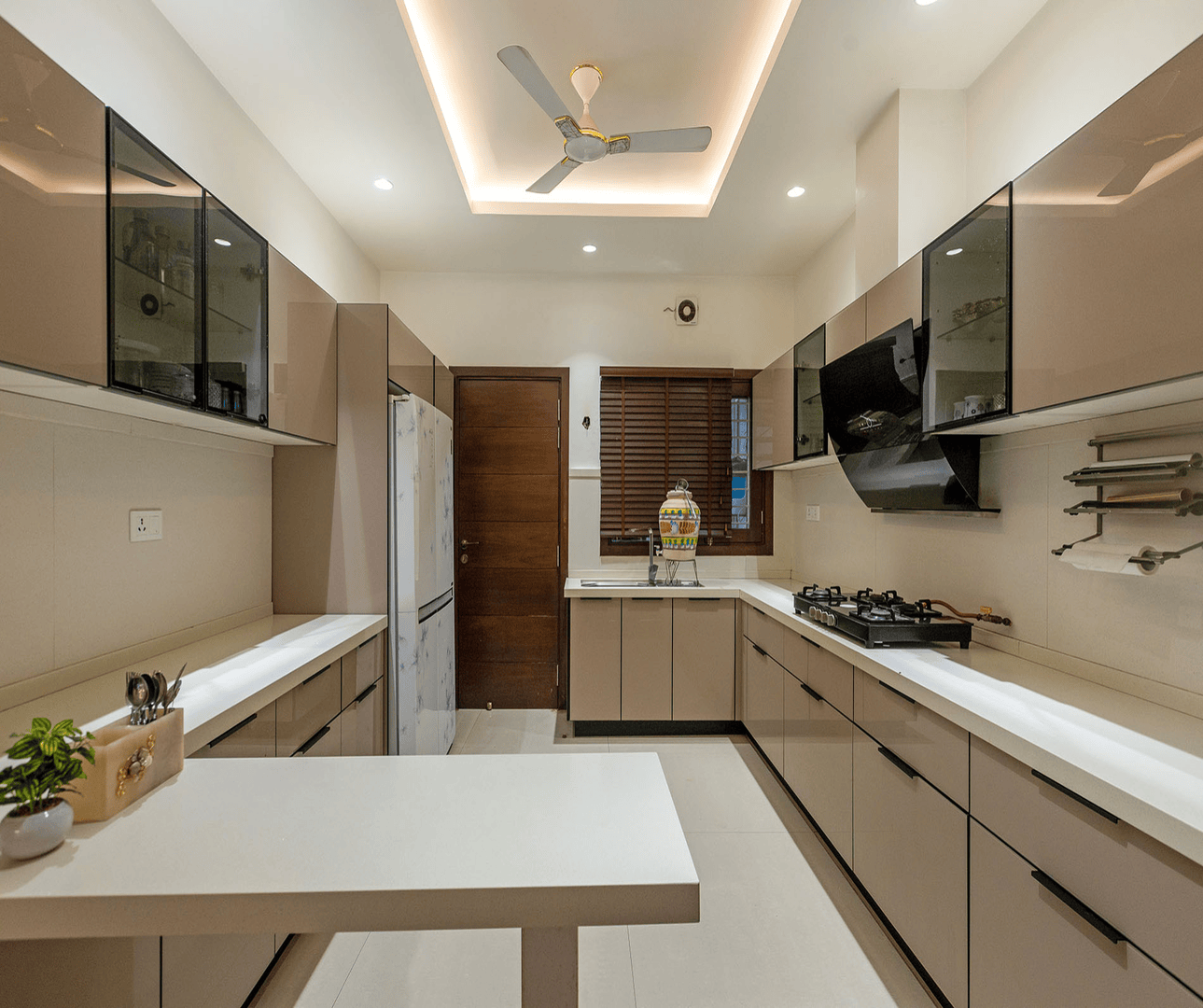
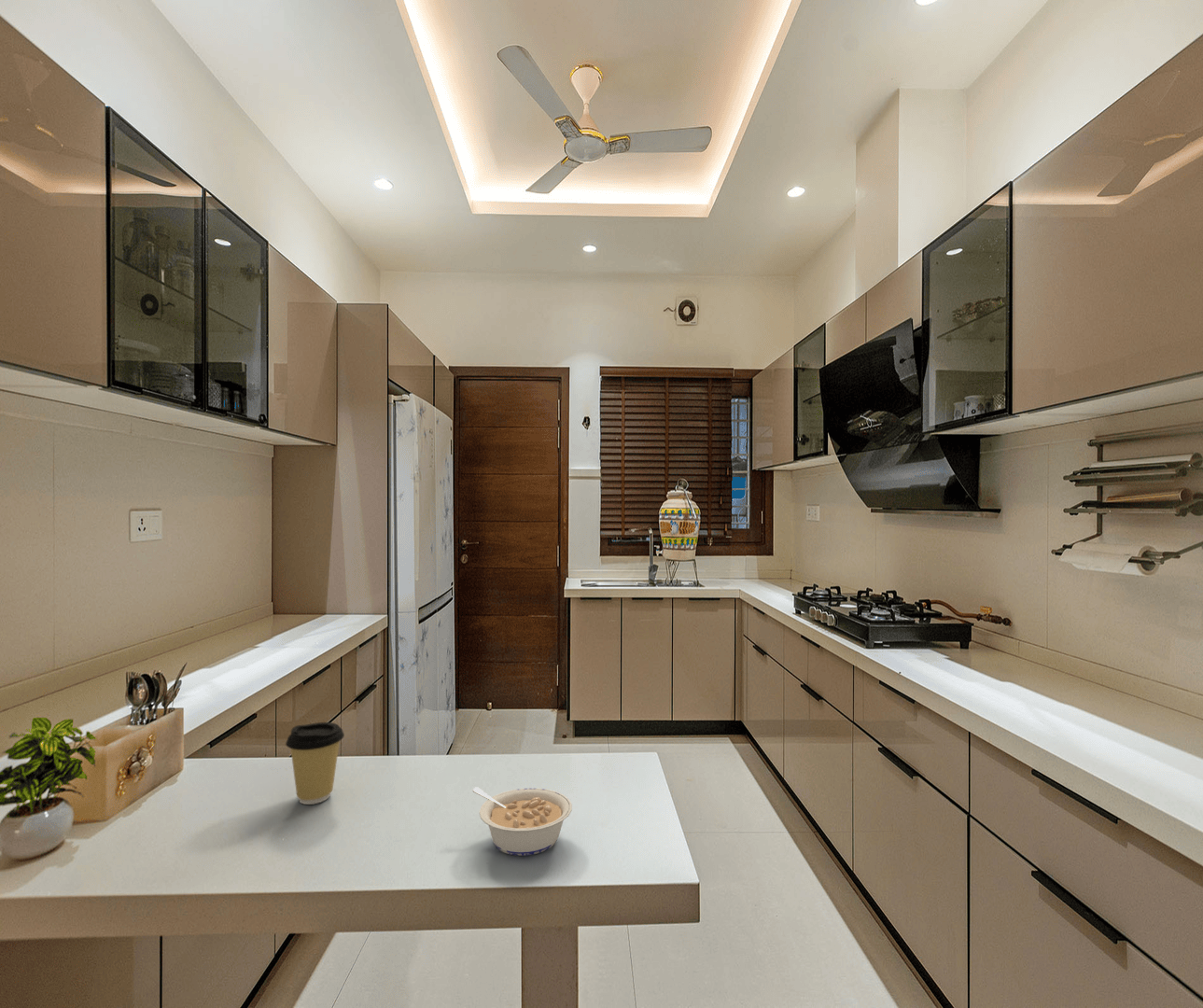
+ legume [472,786,573,857]
+ coffee cup [285,721,345,805]
